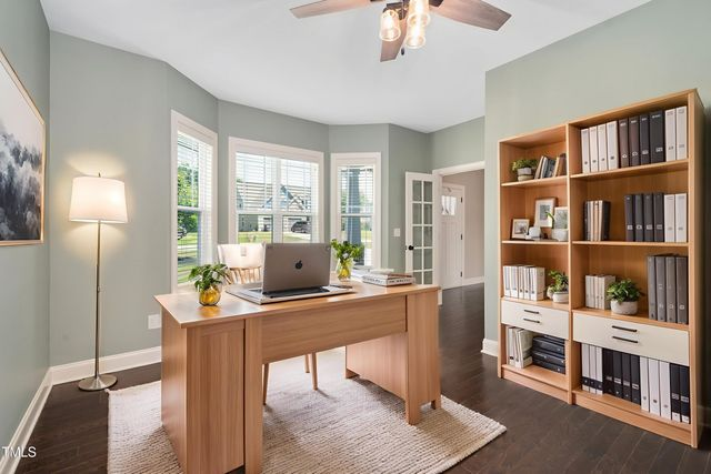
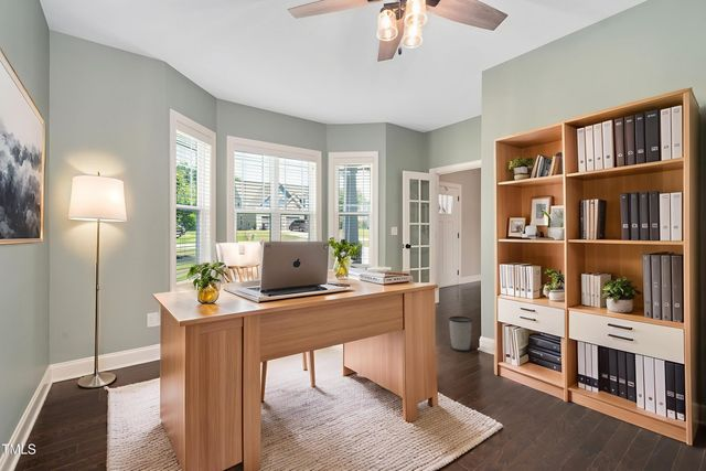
+ wastebasket [448,315,473,352]
